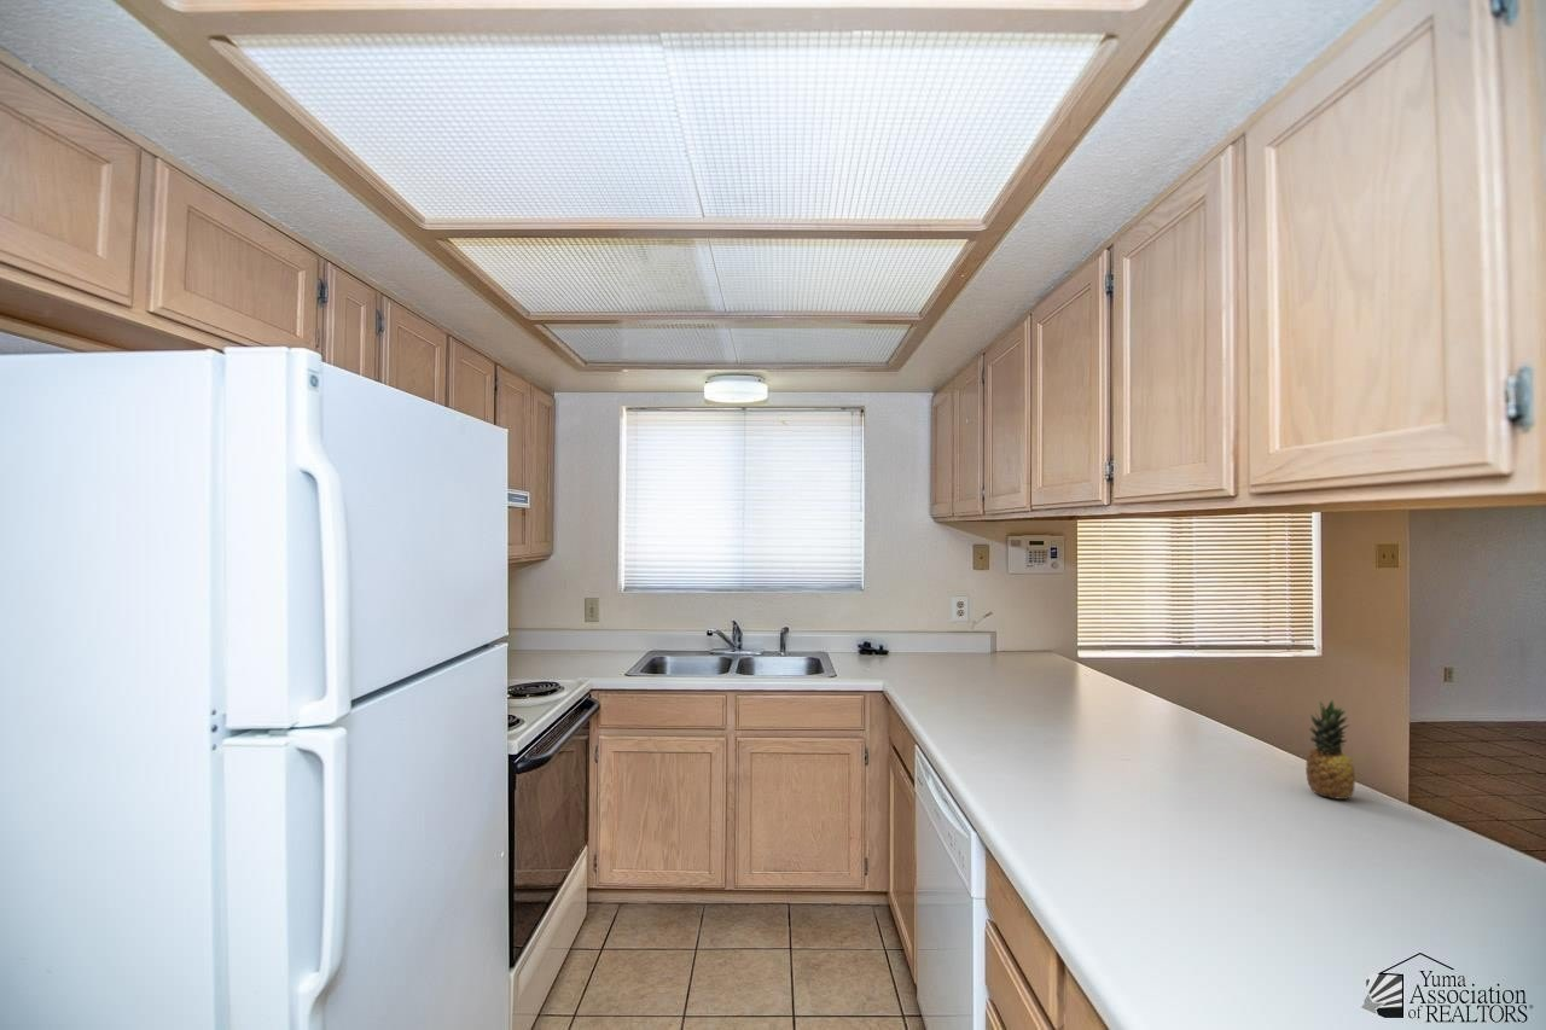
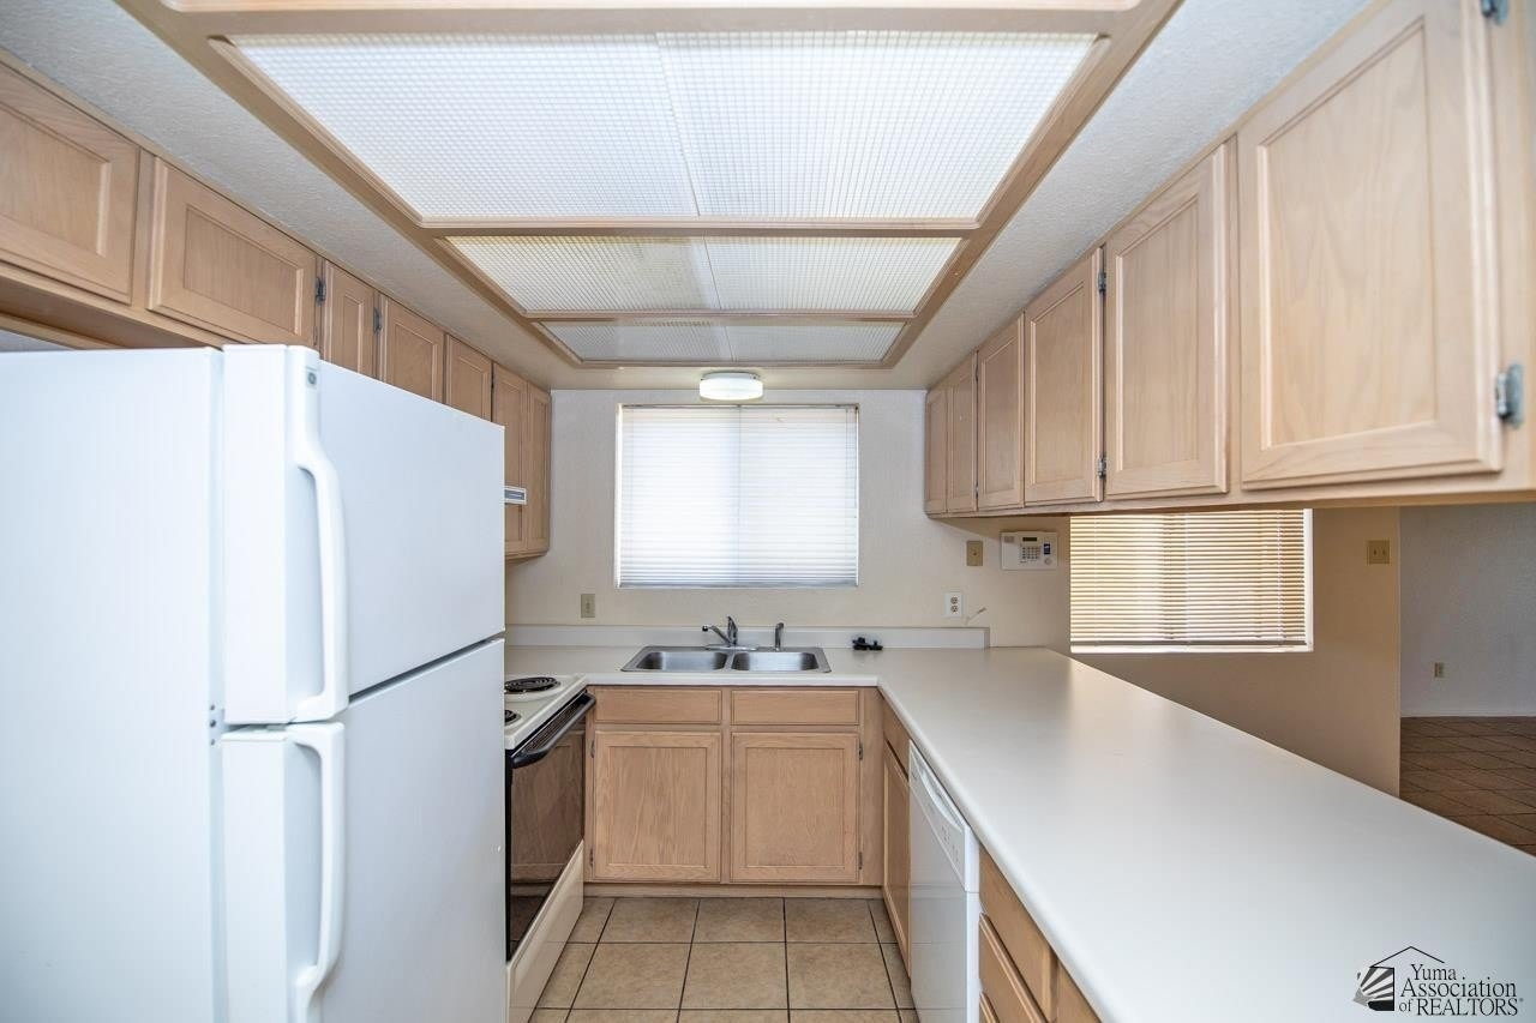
- fruit [1304,699,1356,801]
